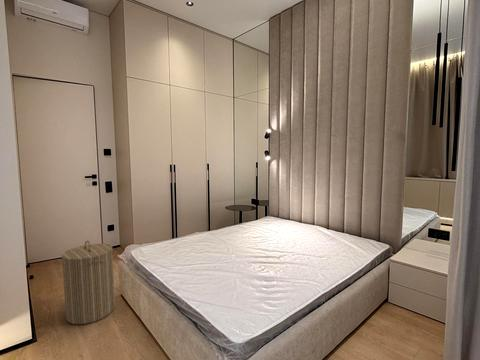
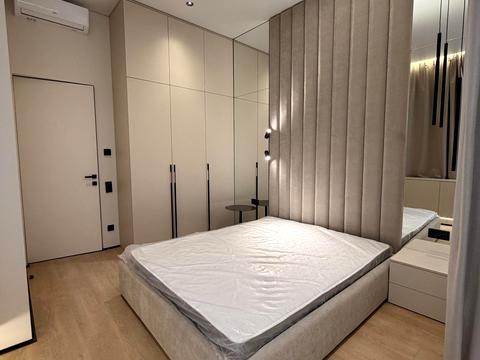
- laundry hamper [61,240,116,325]
